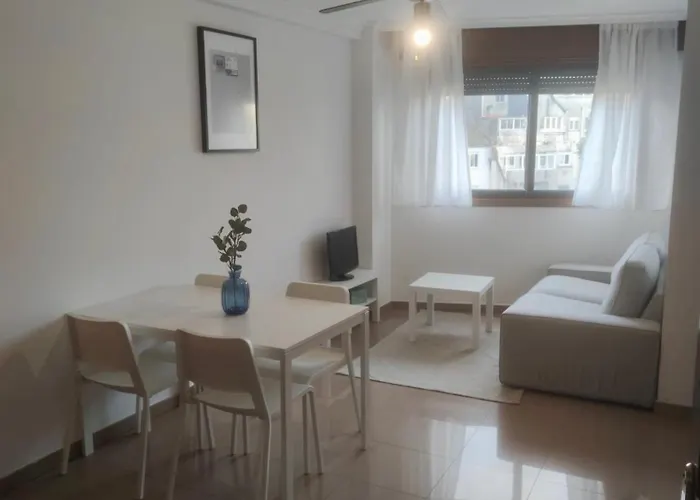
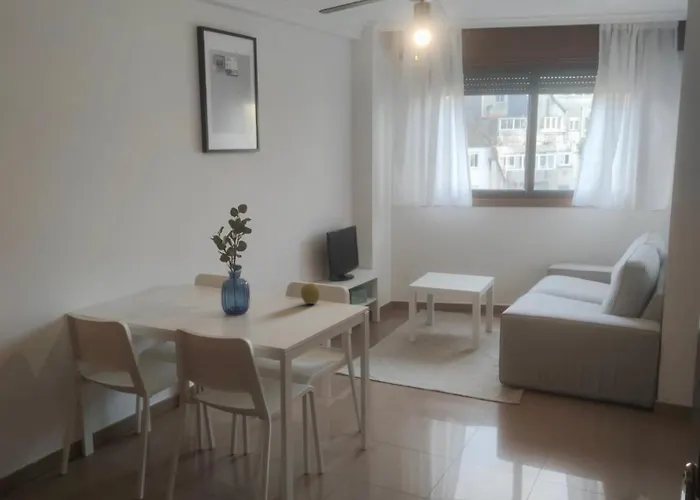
+ fruit [300,282,321,305]
